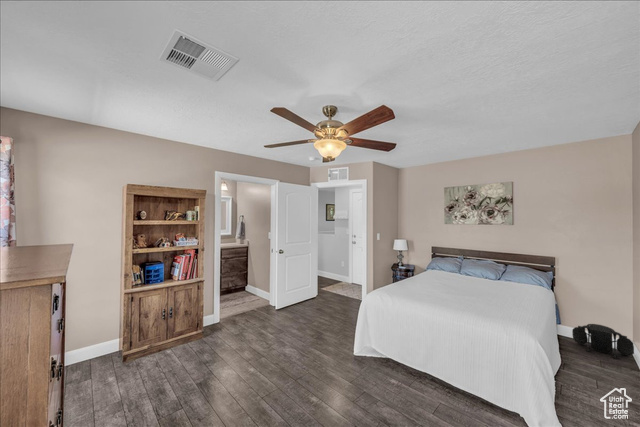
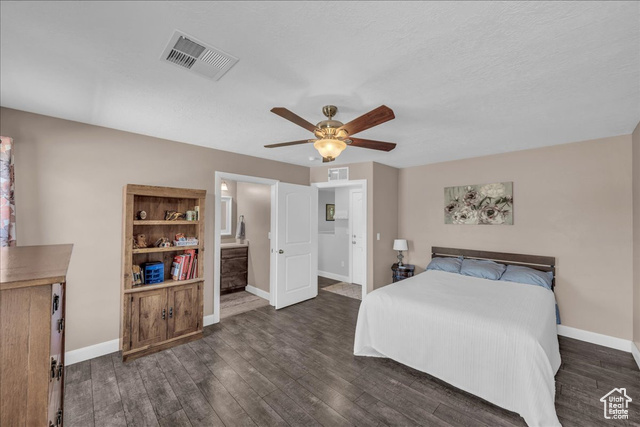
- backpack [571,323,635,360]
